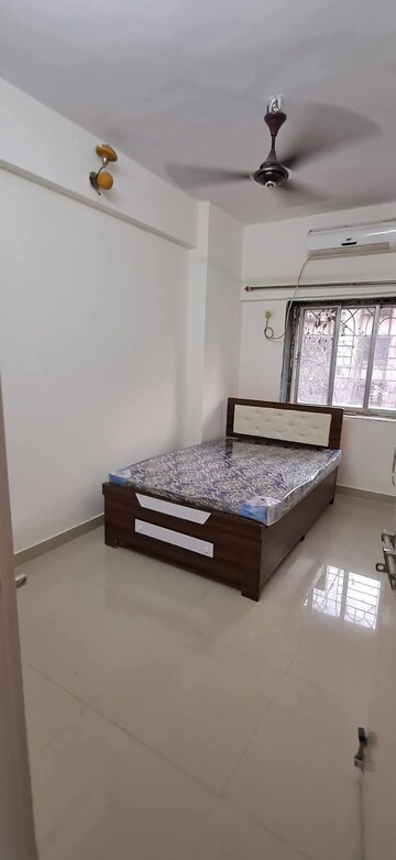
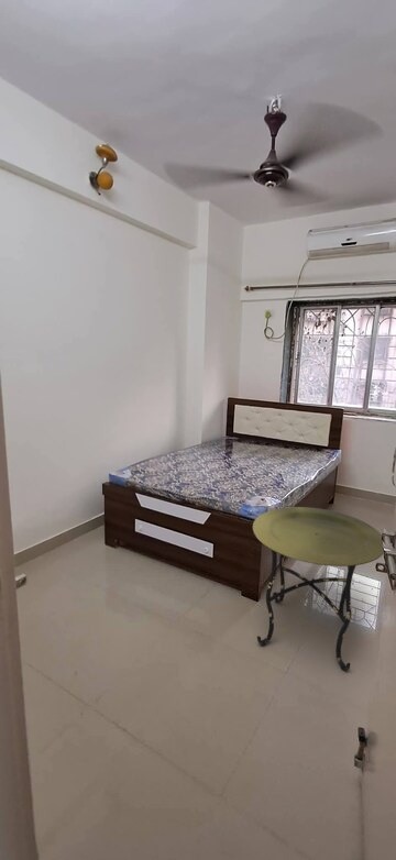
+ side table [252,506,385,672]
